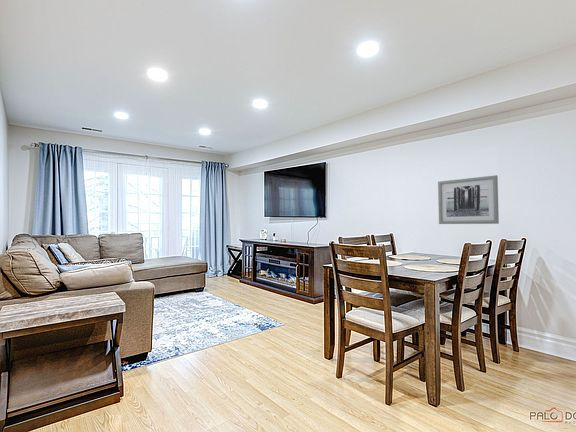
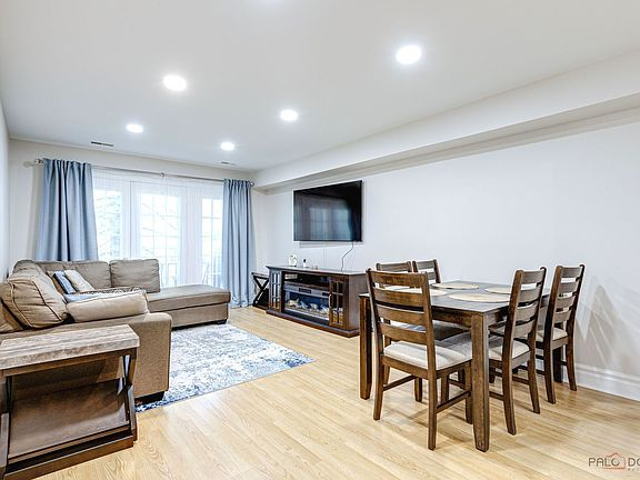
- wall art [437,174,500,225]
